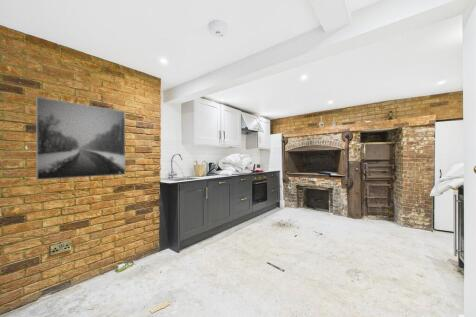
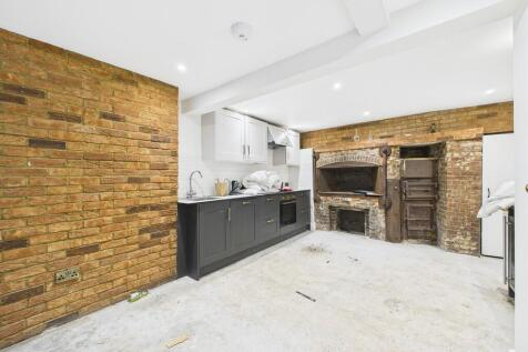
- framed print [35,96,126,181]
